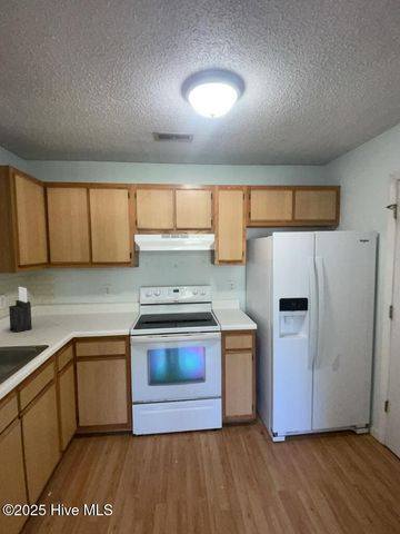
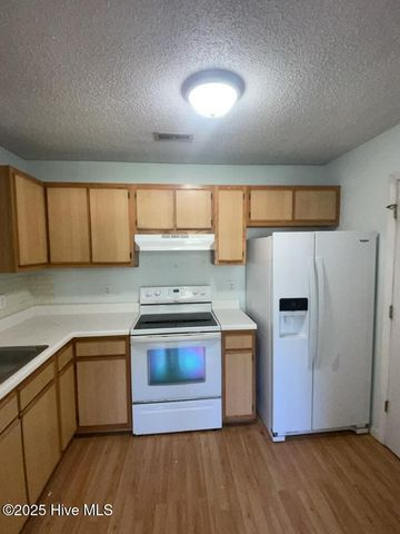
- knife block [8,286,33,334]
